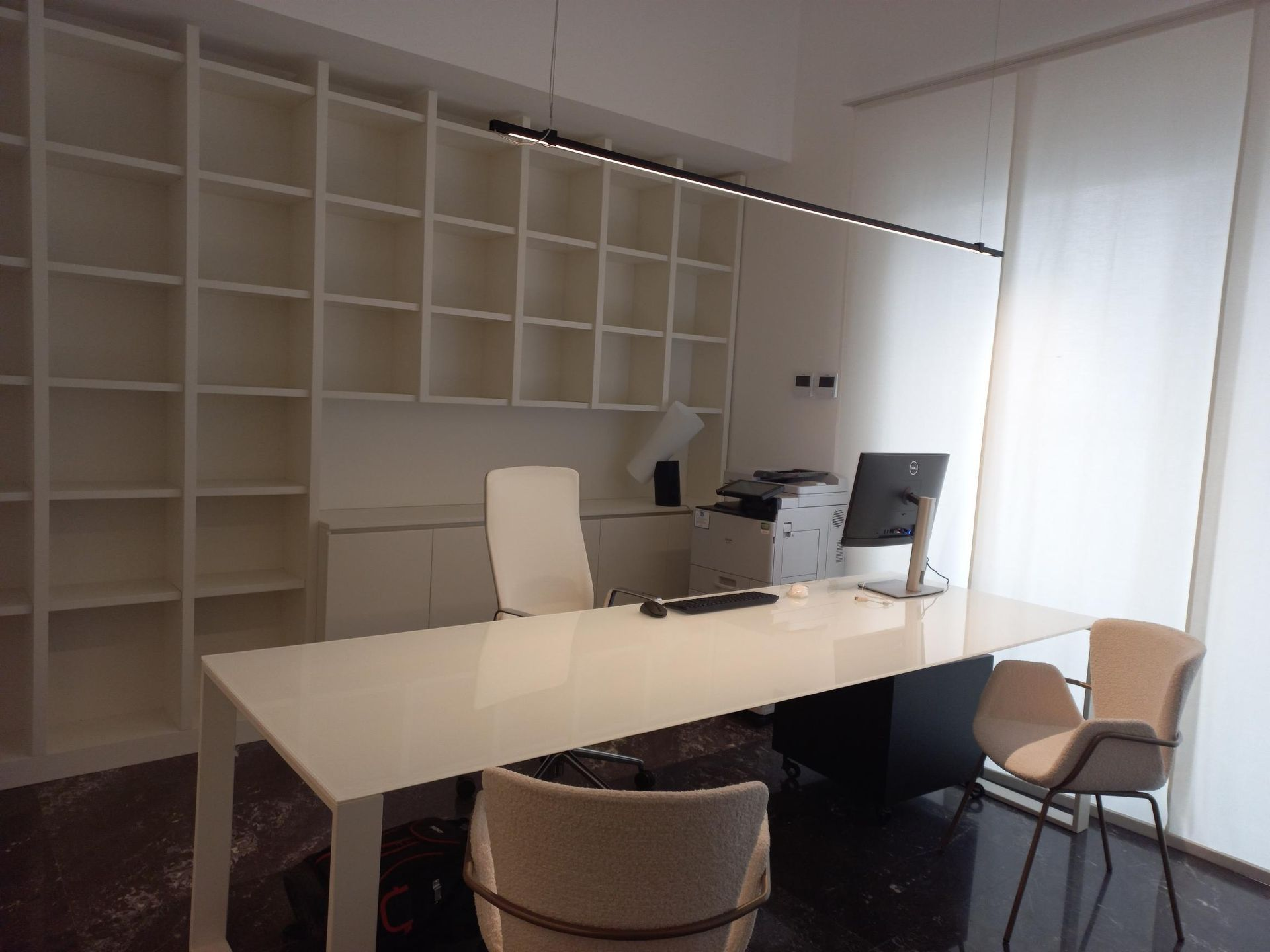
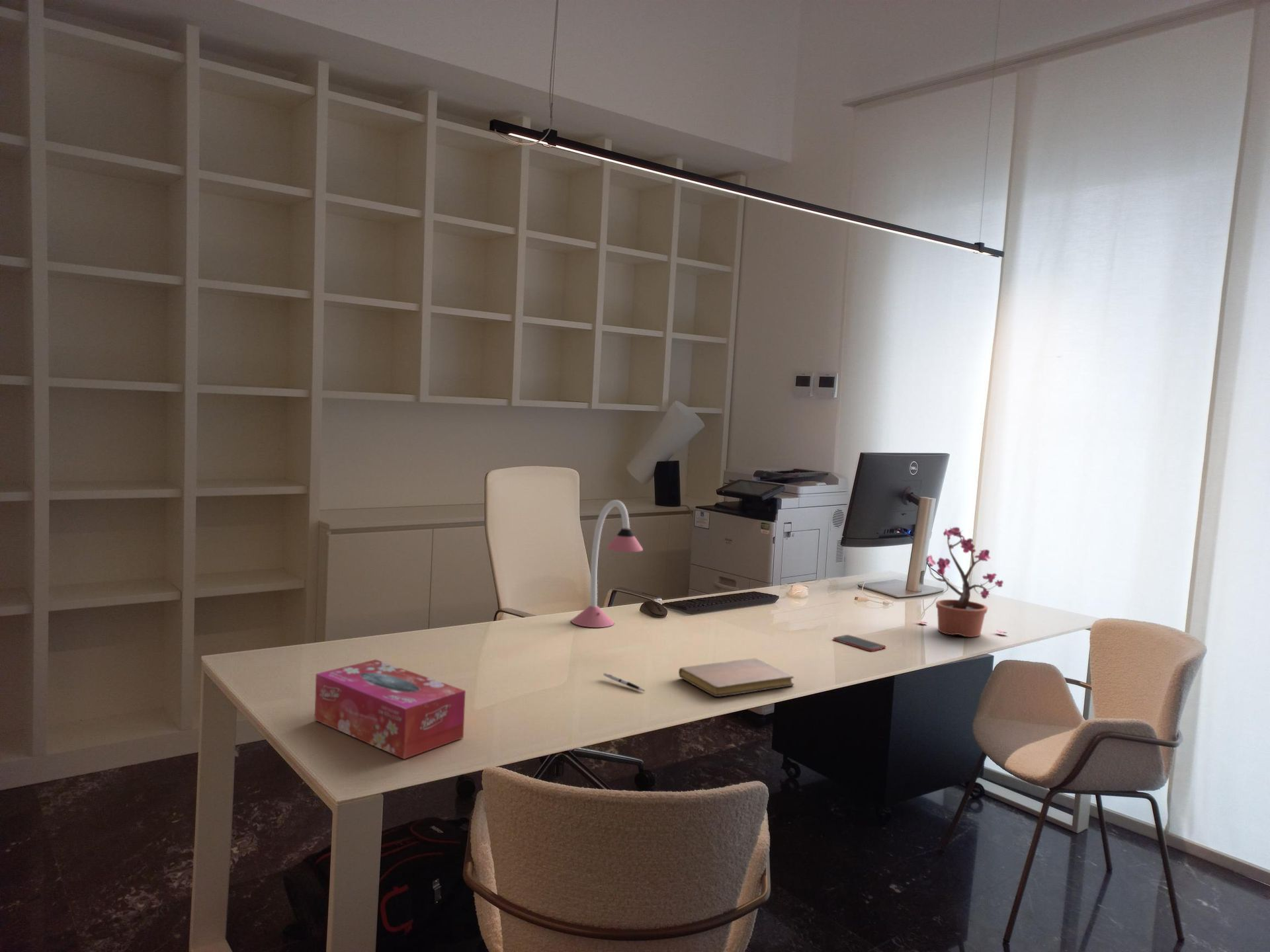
+ potted plant [917,526,1007,638]
+ cell phone [833,634,886,652]
+ pen [603,672,646,692]
+ notebook [678,658,794,697]
+ desk lamp [571,499,644,628]
+ tissue box [314,658,466,760]
